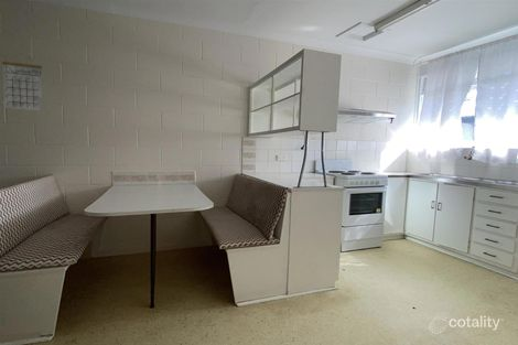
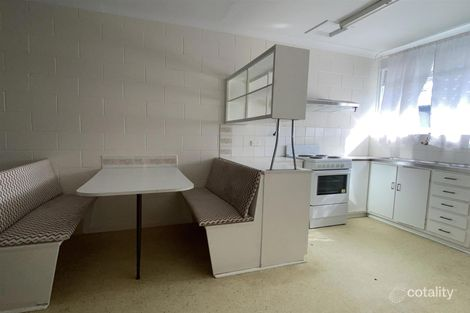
- calendar [1,52,44,111]
